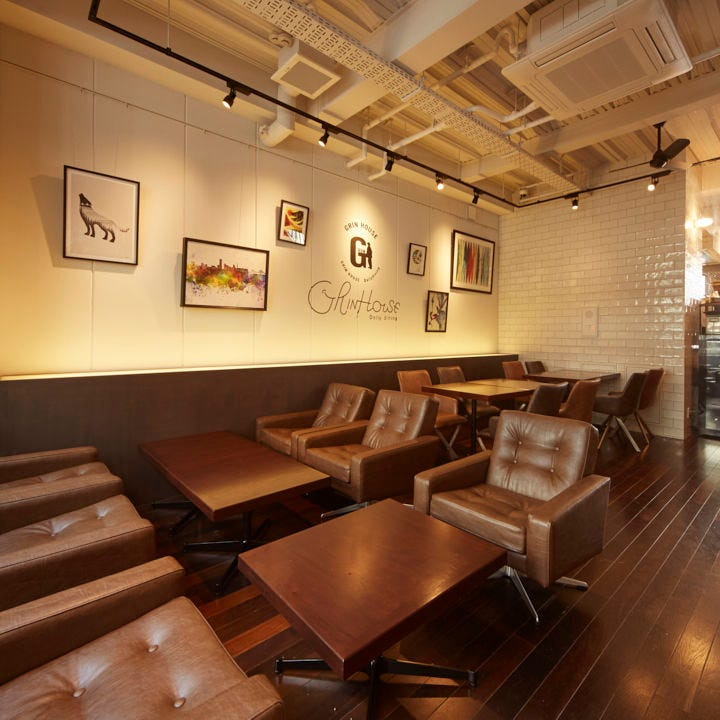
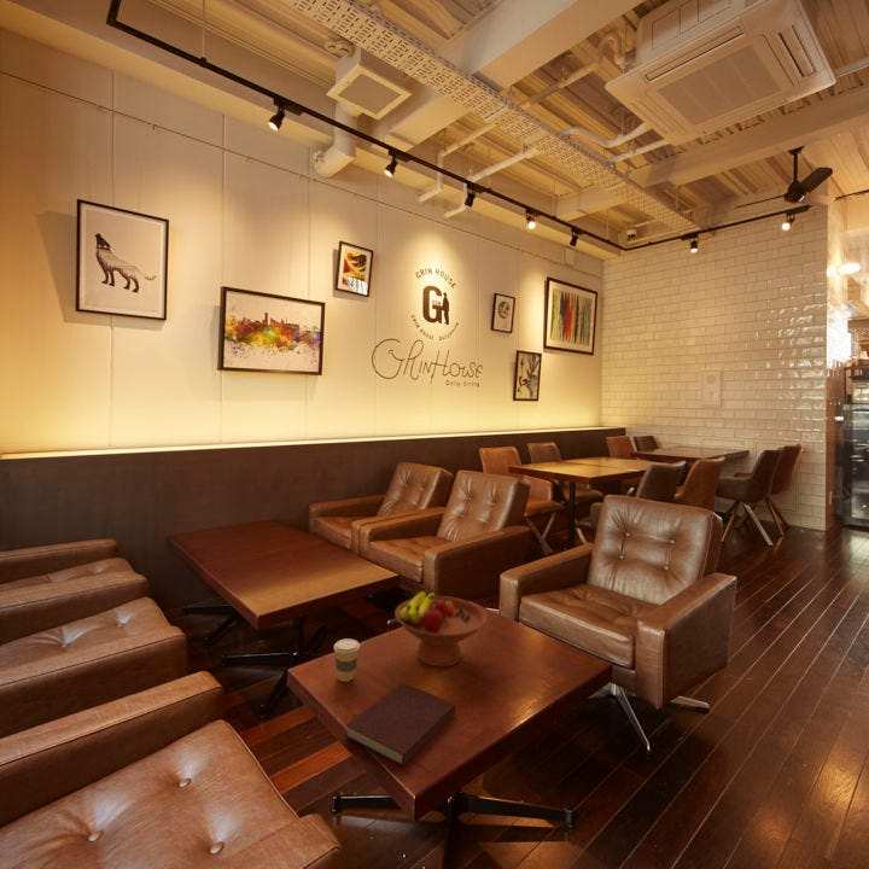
+ notebook [344,681,456,768]
+ fruit bowl [393,590,488,669]
+ coffee cup [333,637,361,683]
